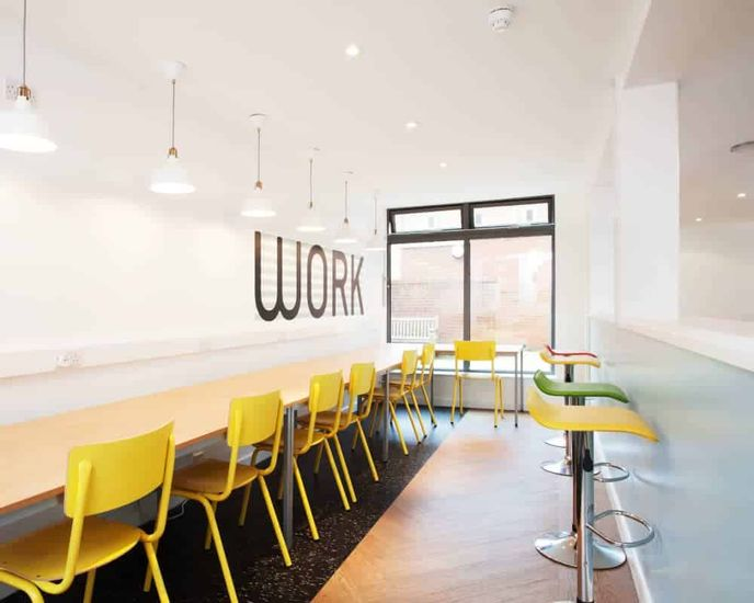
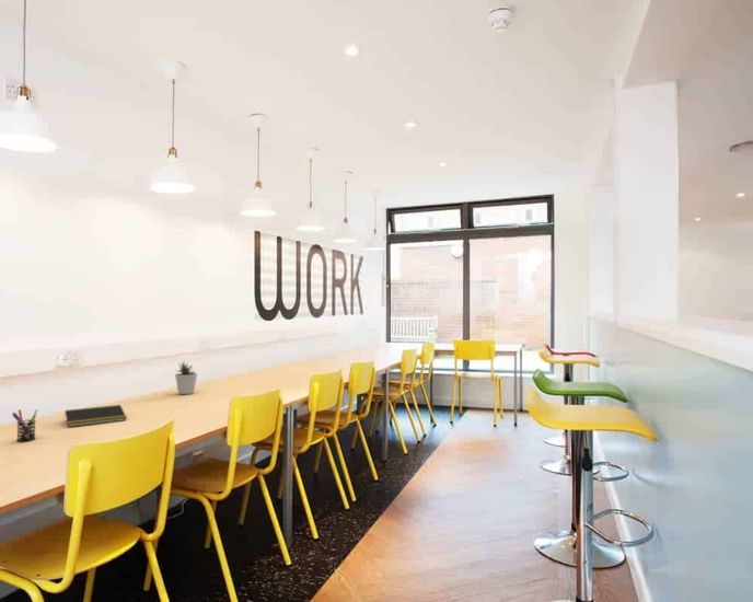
+ notepad [62,404,128,428]
+ pen holder [11,408,38,442]
+ potted plant [174,358,198,395]
